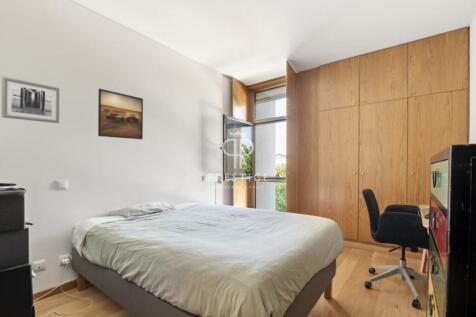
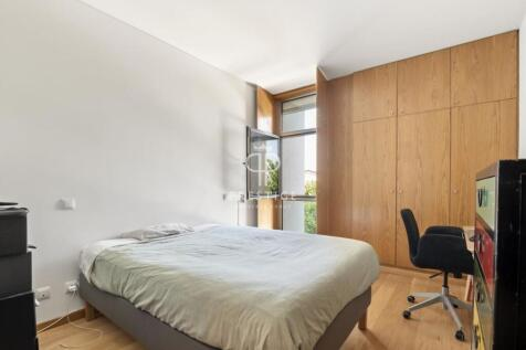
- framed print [97,88,144,140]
- wall art [1,76,60,124]
